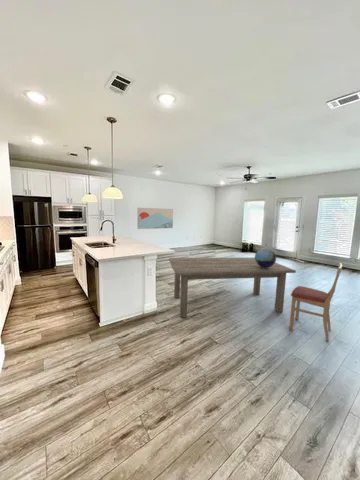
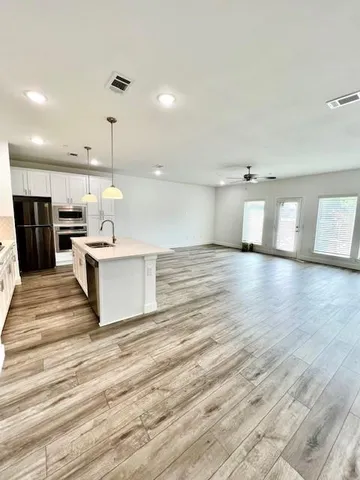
- decorative globe [254,247,277,268]
- dining table [168,256,297,318]
- wall art [137,207,174,230]
- chair [288,262,343,343]
